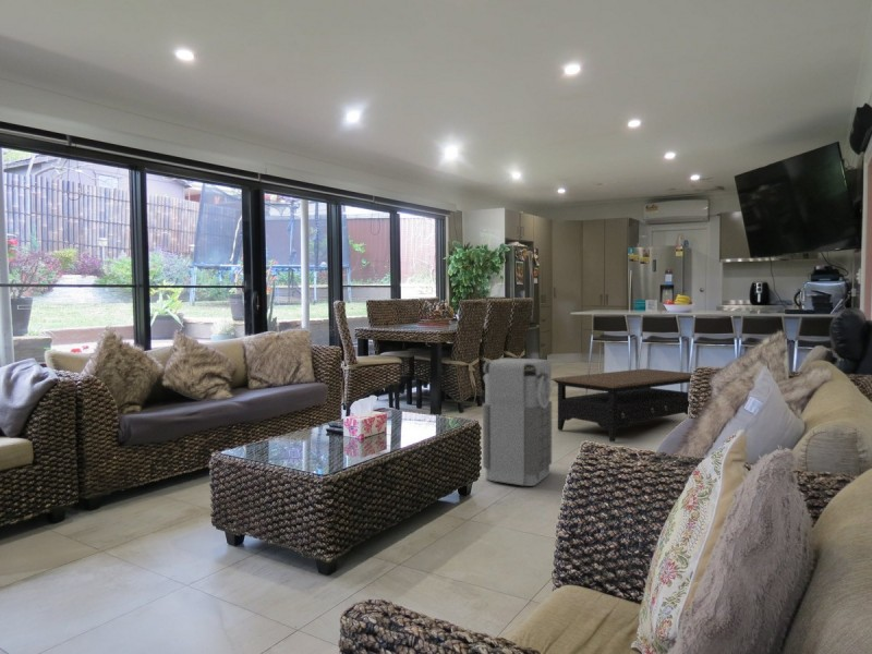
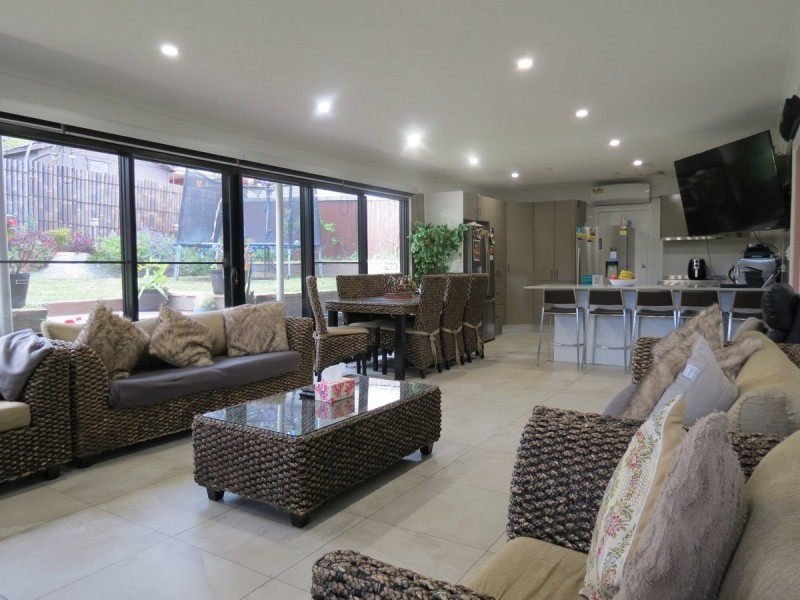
- coffee table [552,367,693,443]
- grenade [482,358,553,487]
